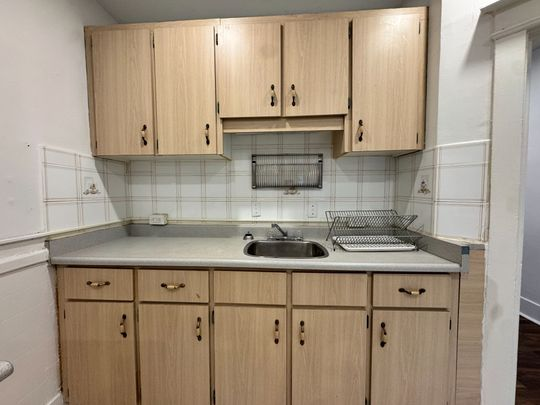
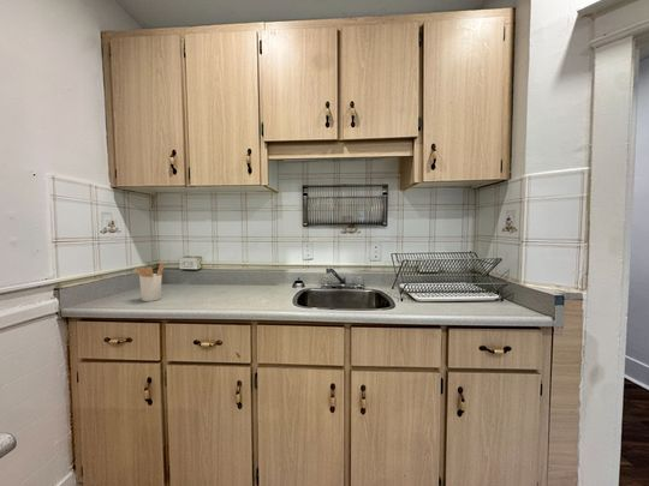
+ utensil holder [133,262,166,302]
